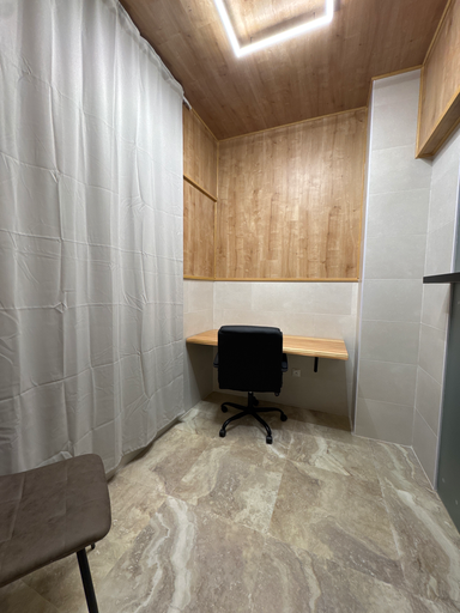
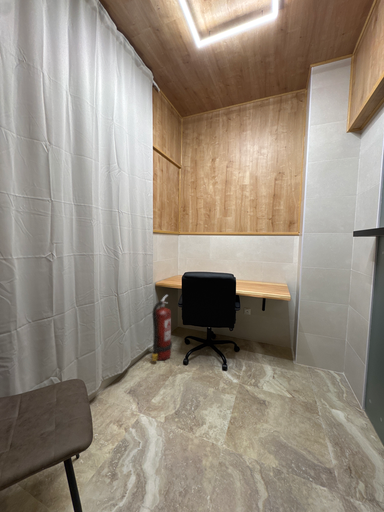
+ fire extinguisher [151,294,173,362]
